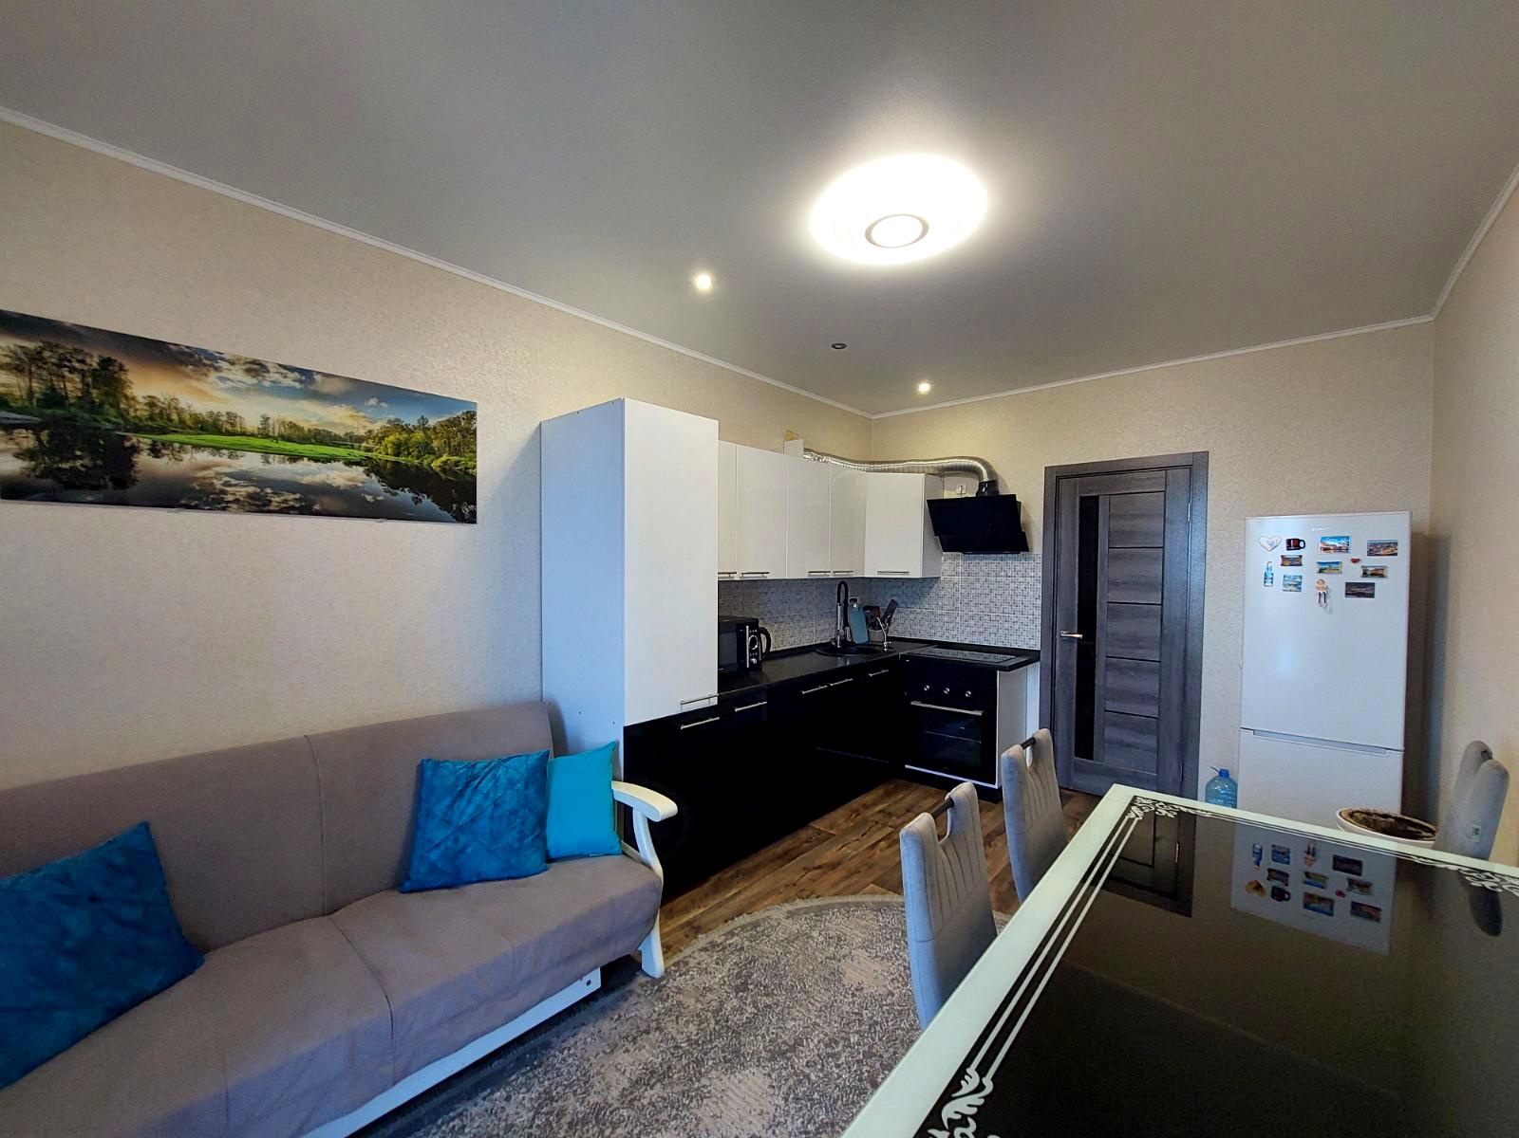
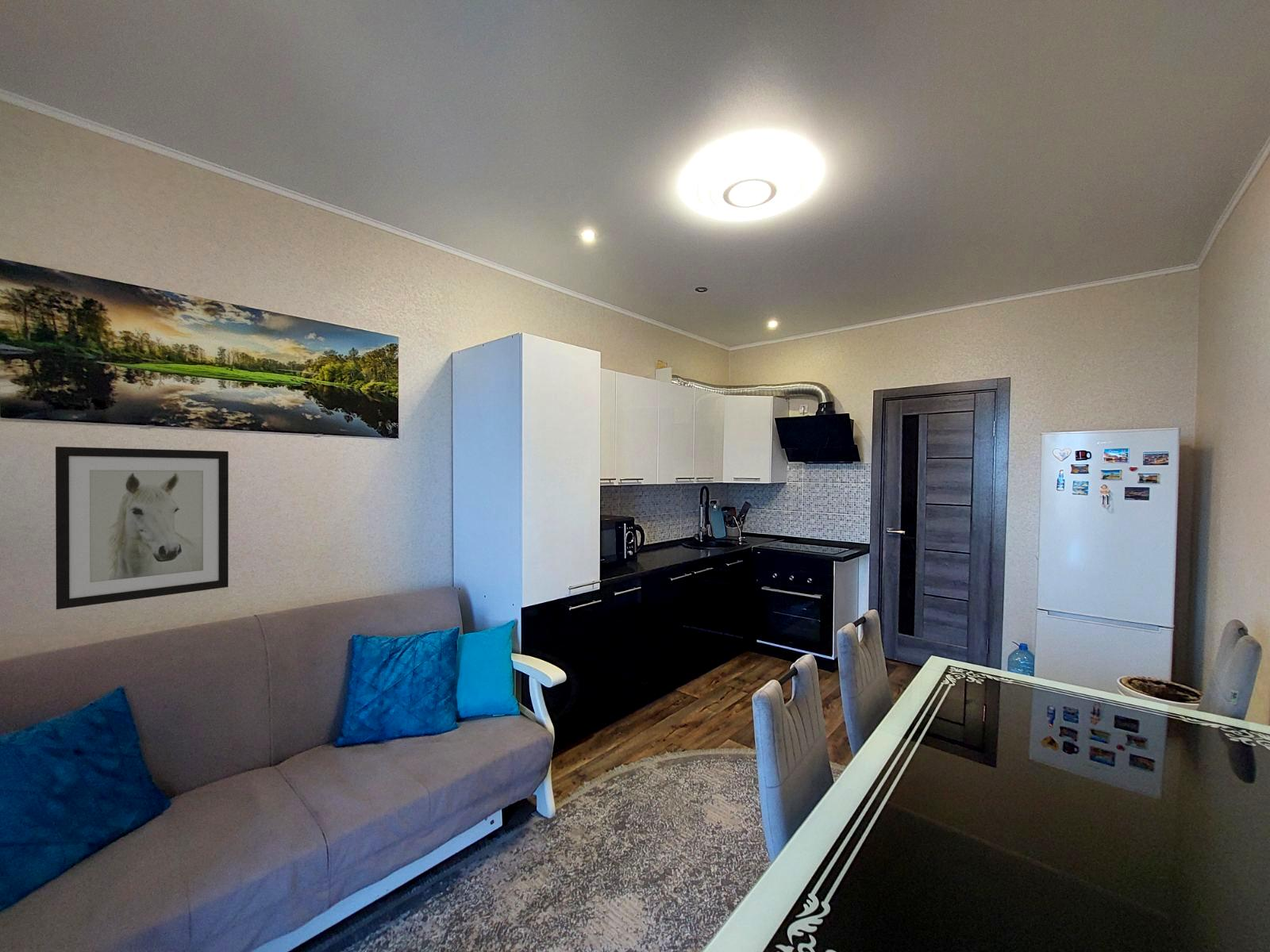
+ wall art [55,446,229,610]
